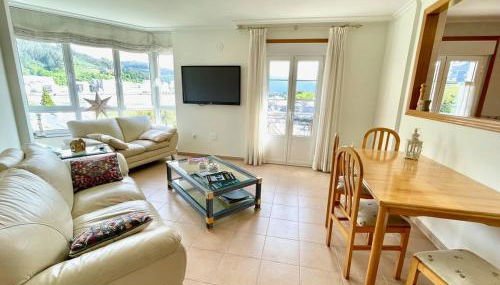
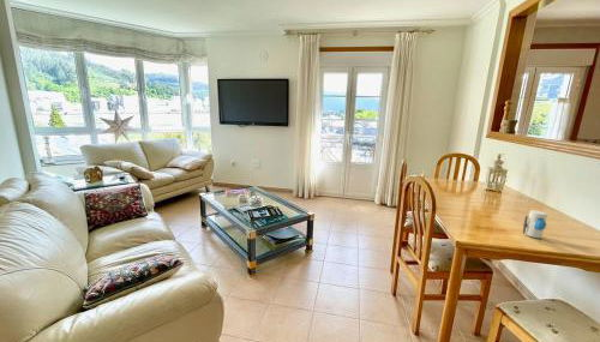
+ toy [522,209,548,239]
